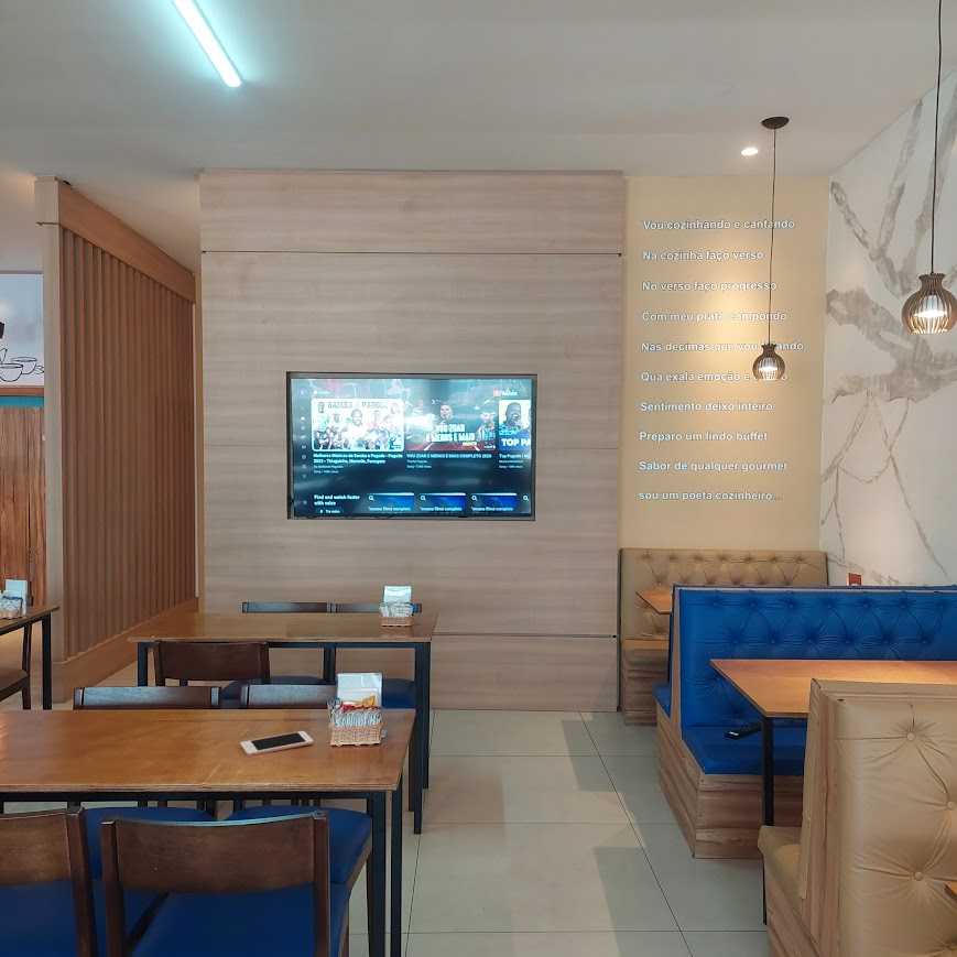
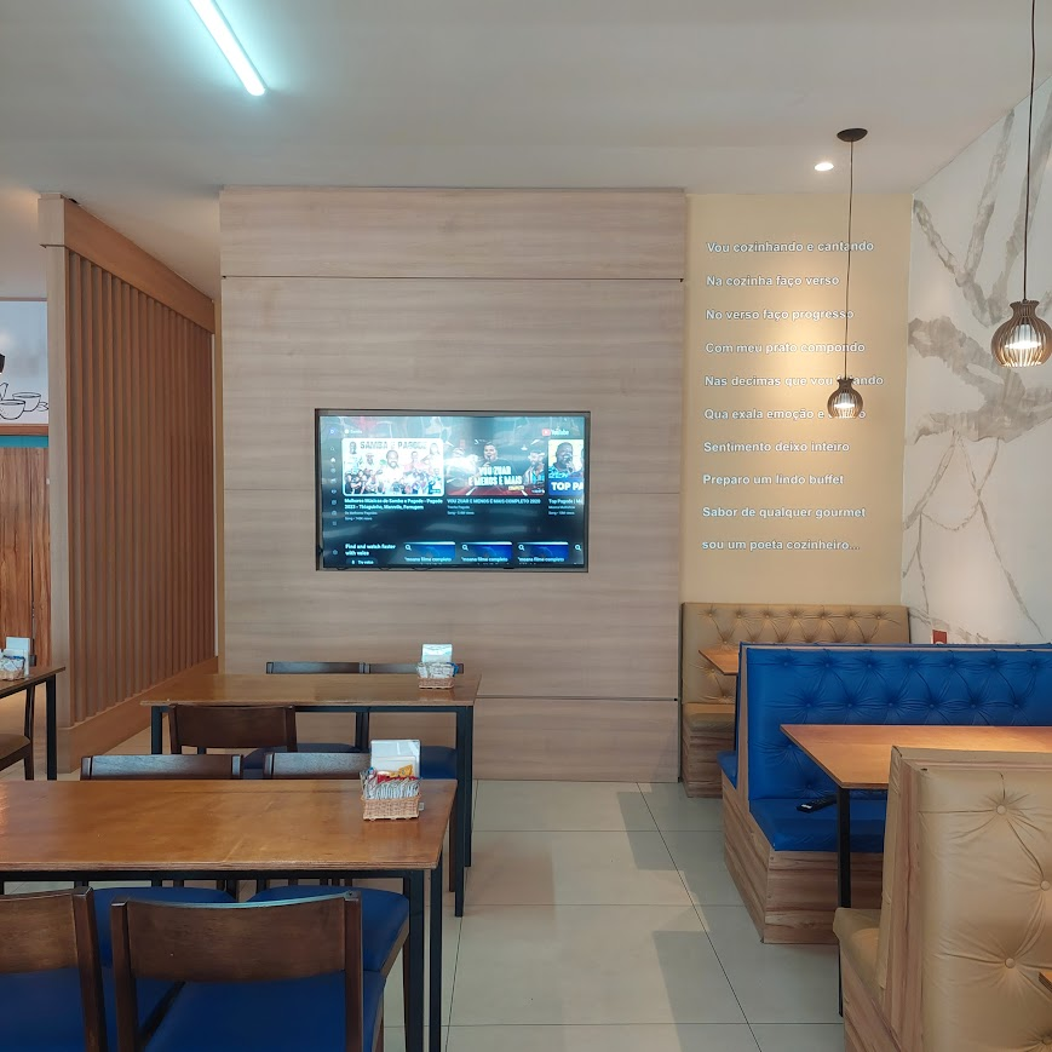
- cell phone [239,730,314,757]
